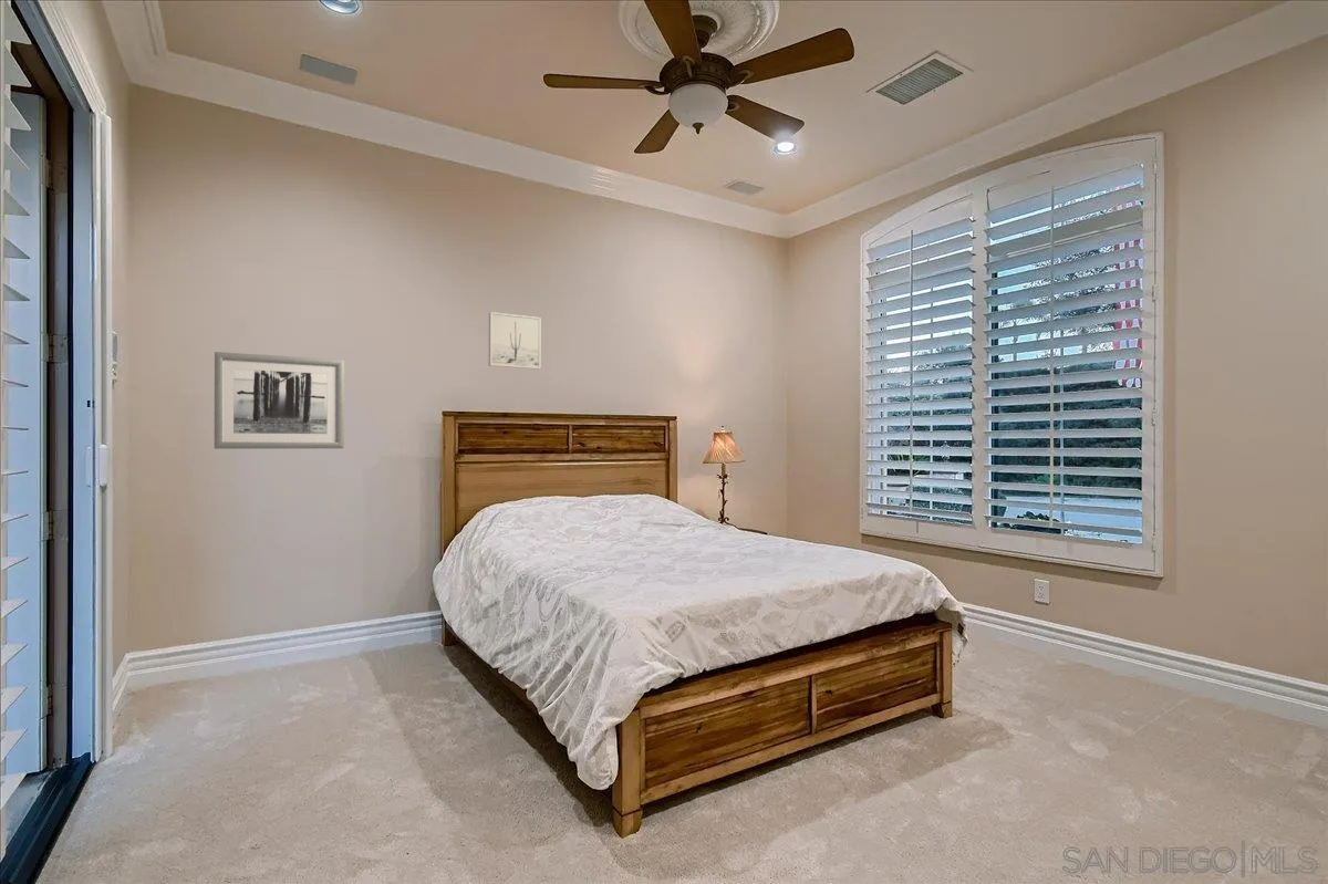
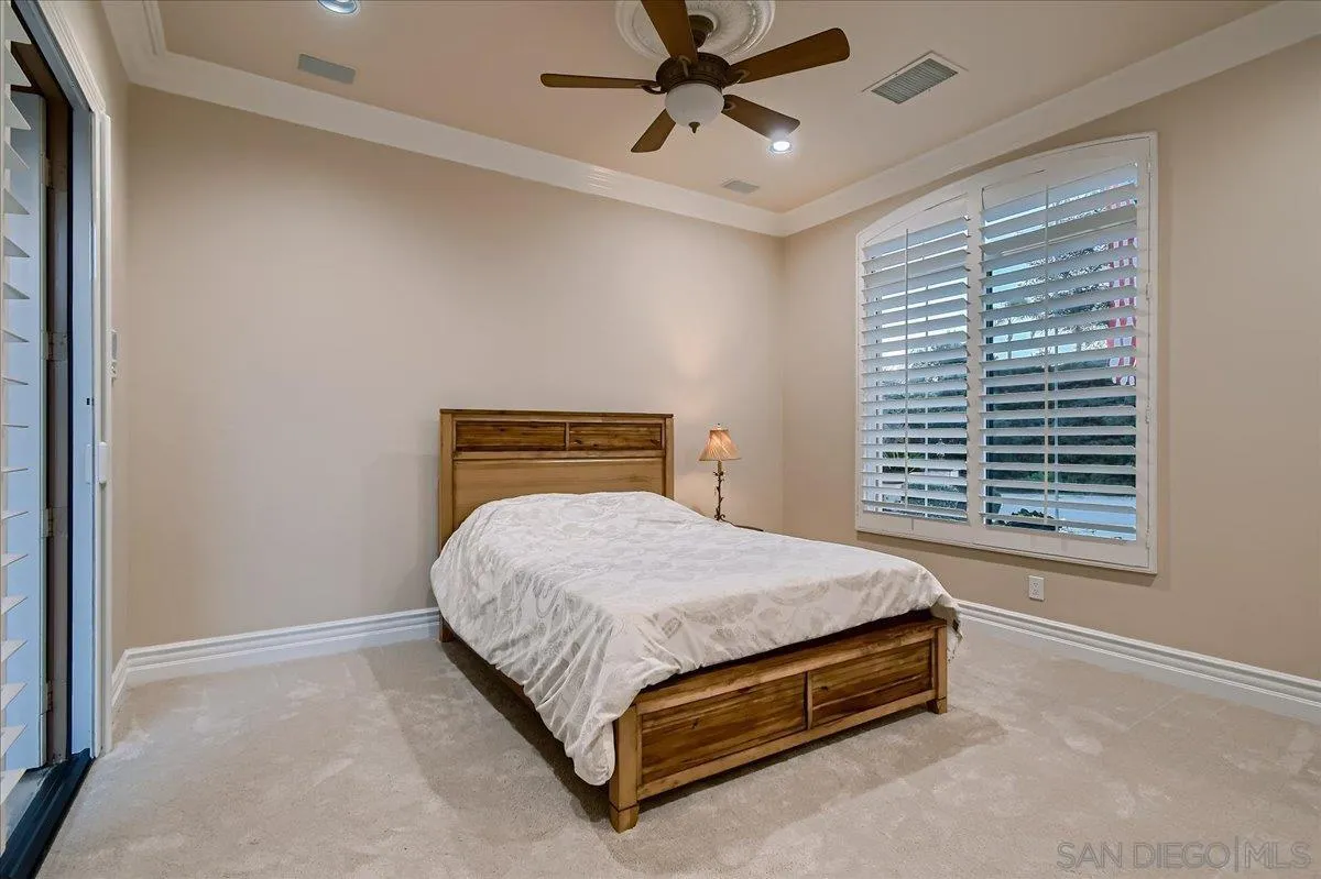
- wall art [488,311,541,370]
- wall art [214,351,345,450]
